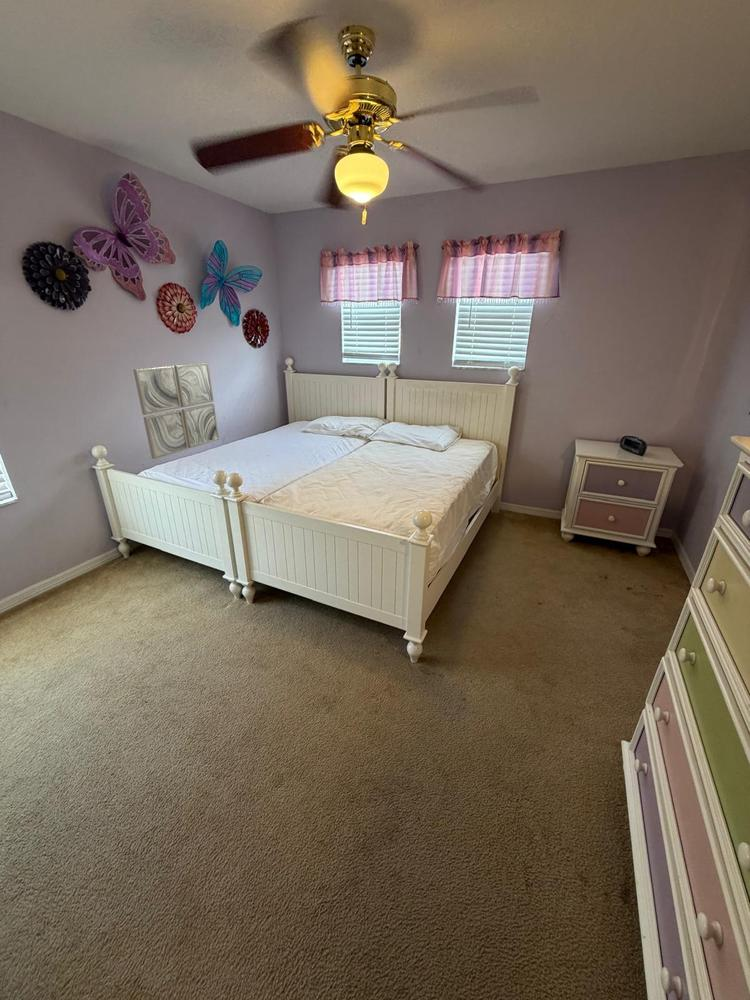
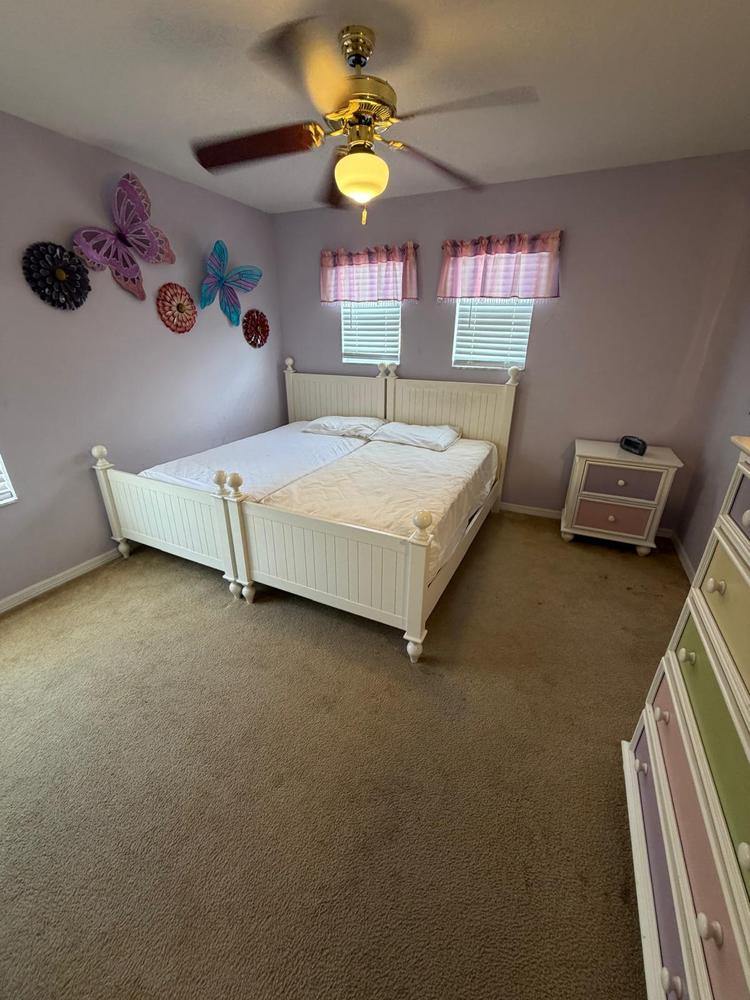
- wall art [132,362,220,460]
